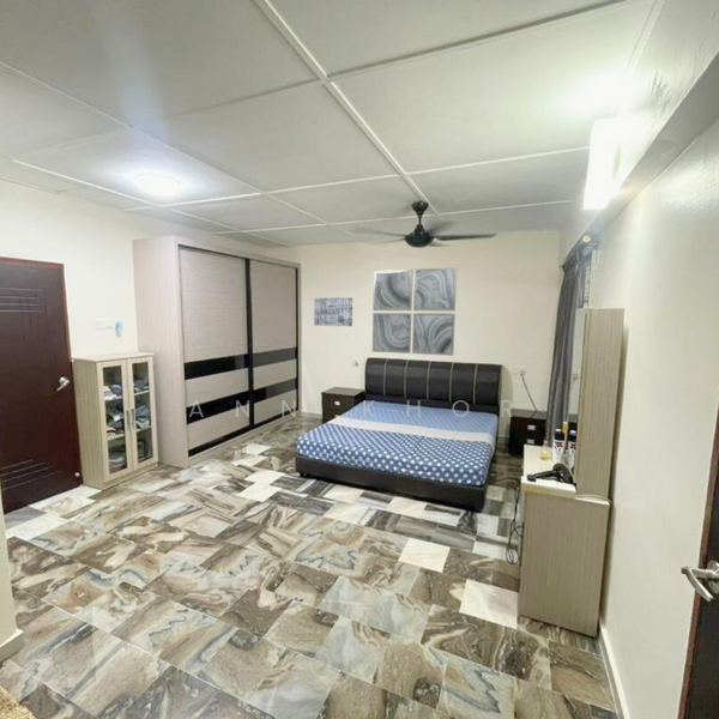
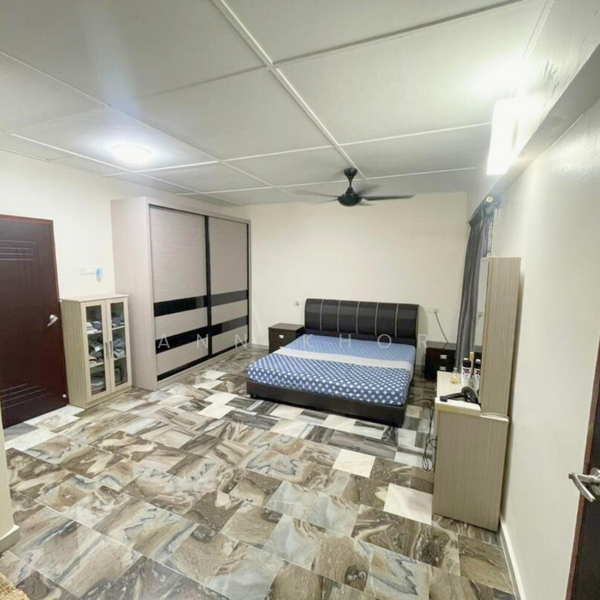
- wall art [313,296,354,327]
- wall art [371,266,458,357]
